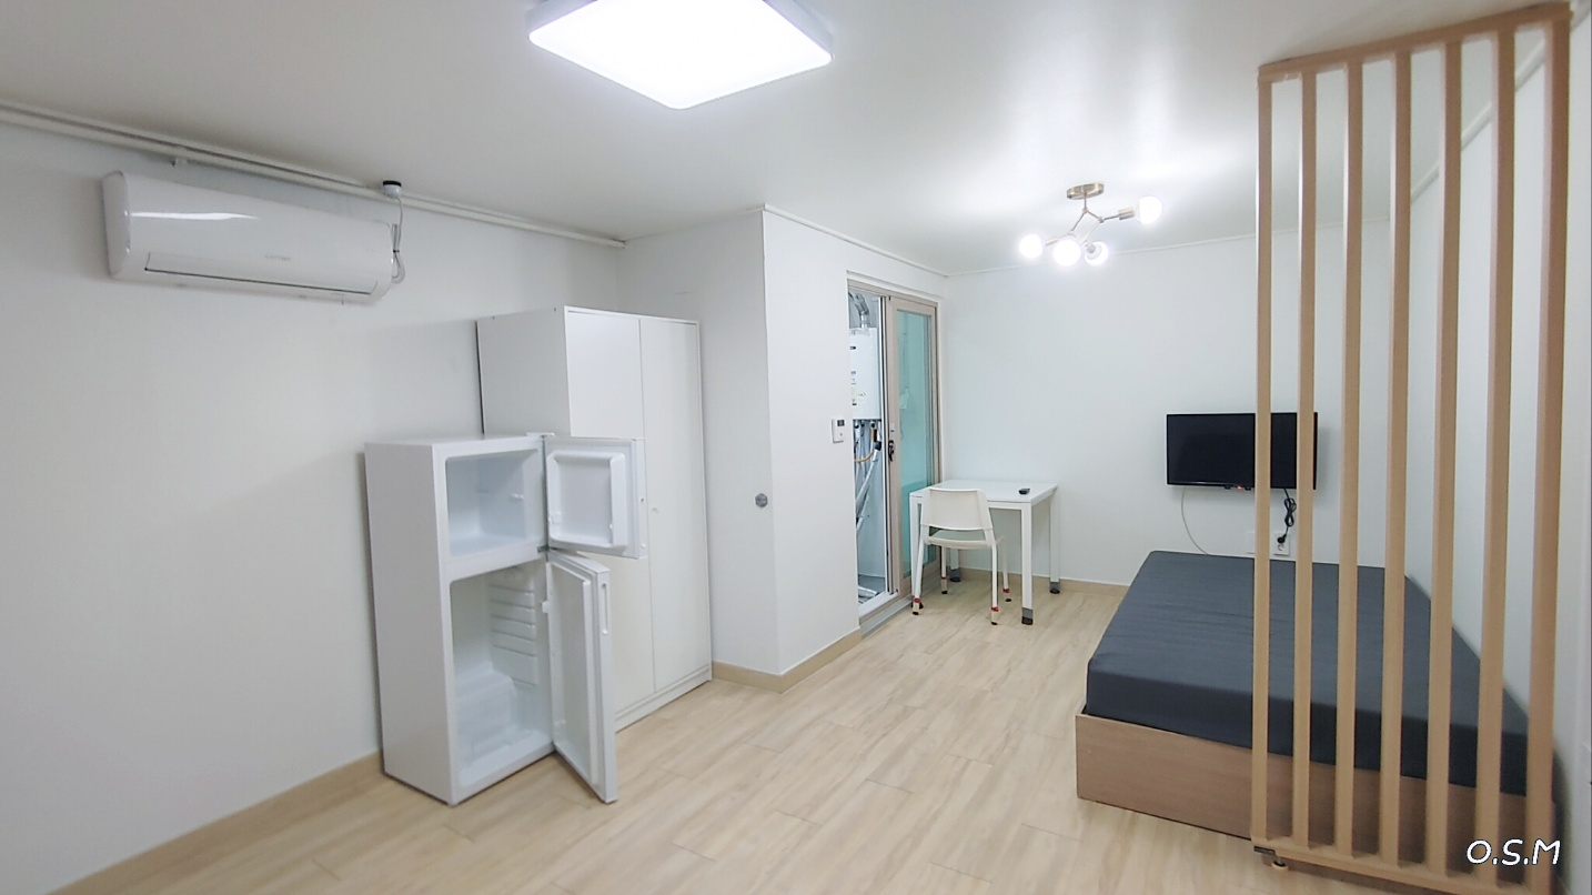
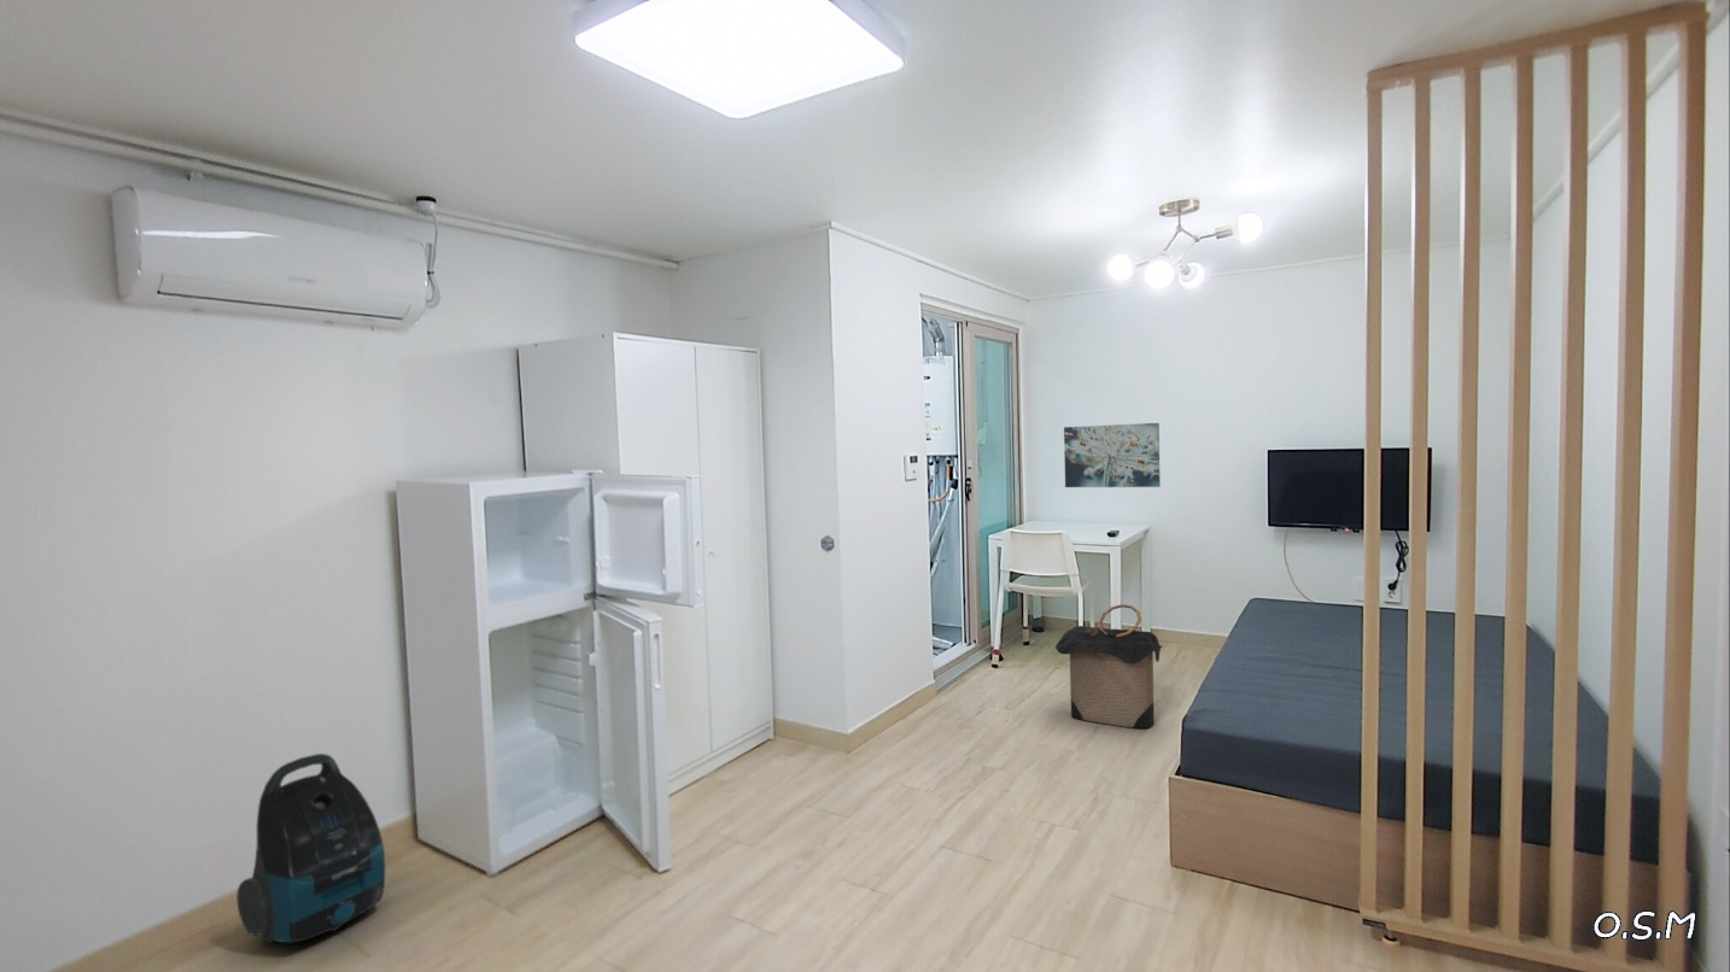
+ laundry hamper [1054,603,1163,730]
+ vacuum cleaner [235,753,386,944]
+ wall art [1063,422,1162,488]
